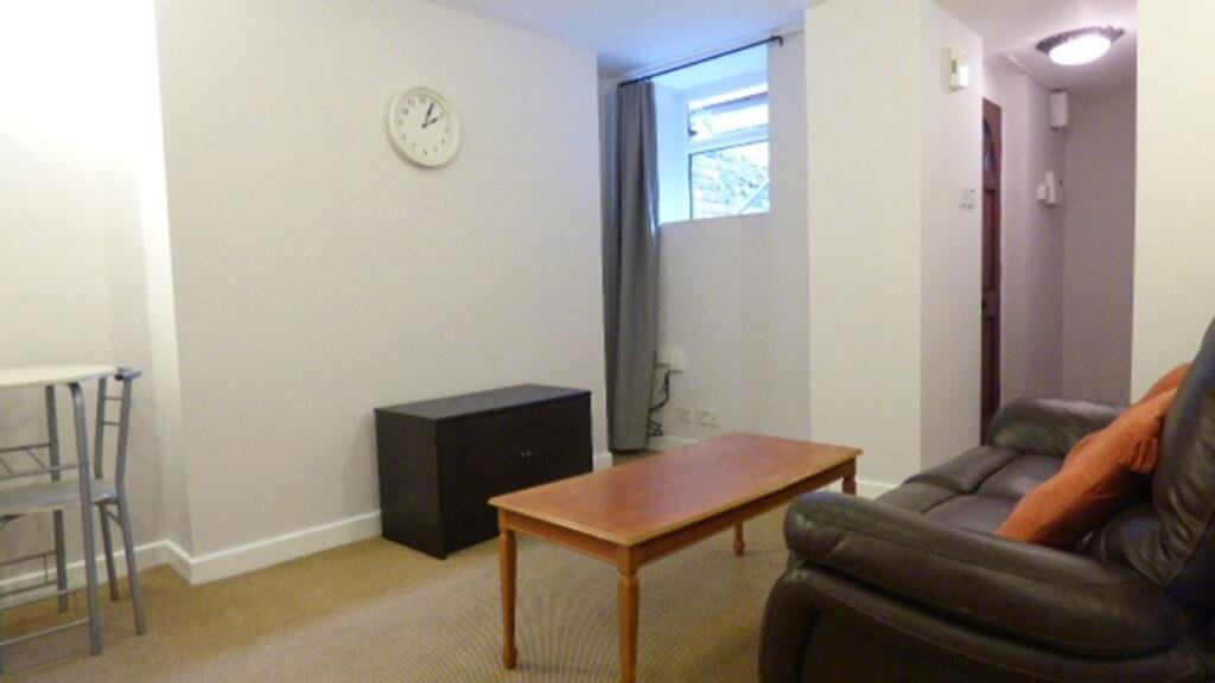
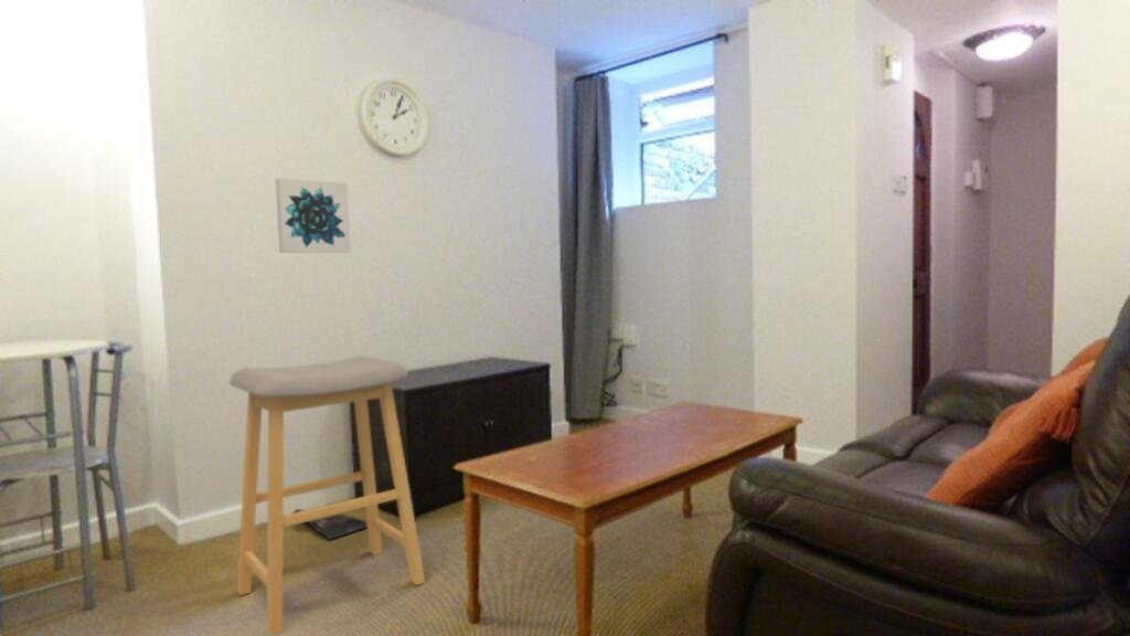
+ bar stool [228,354,426,636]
+ wall art [274,177,352,254]
+ bag [291,508,367,541]
